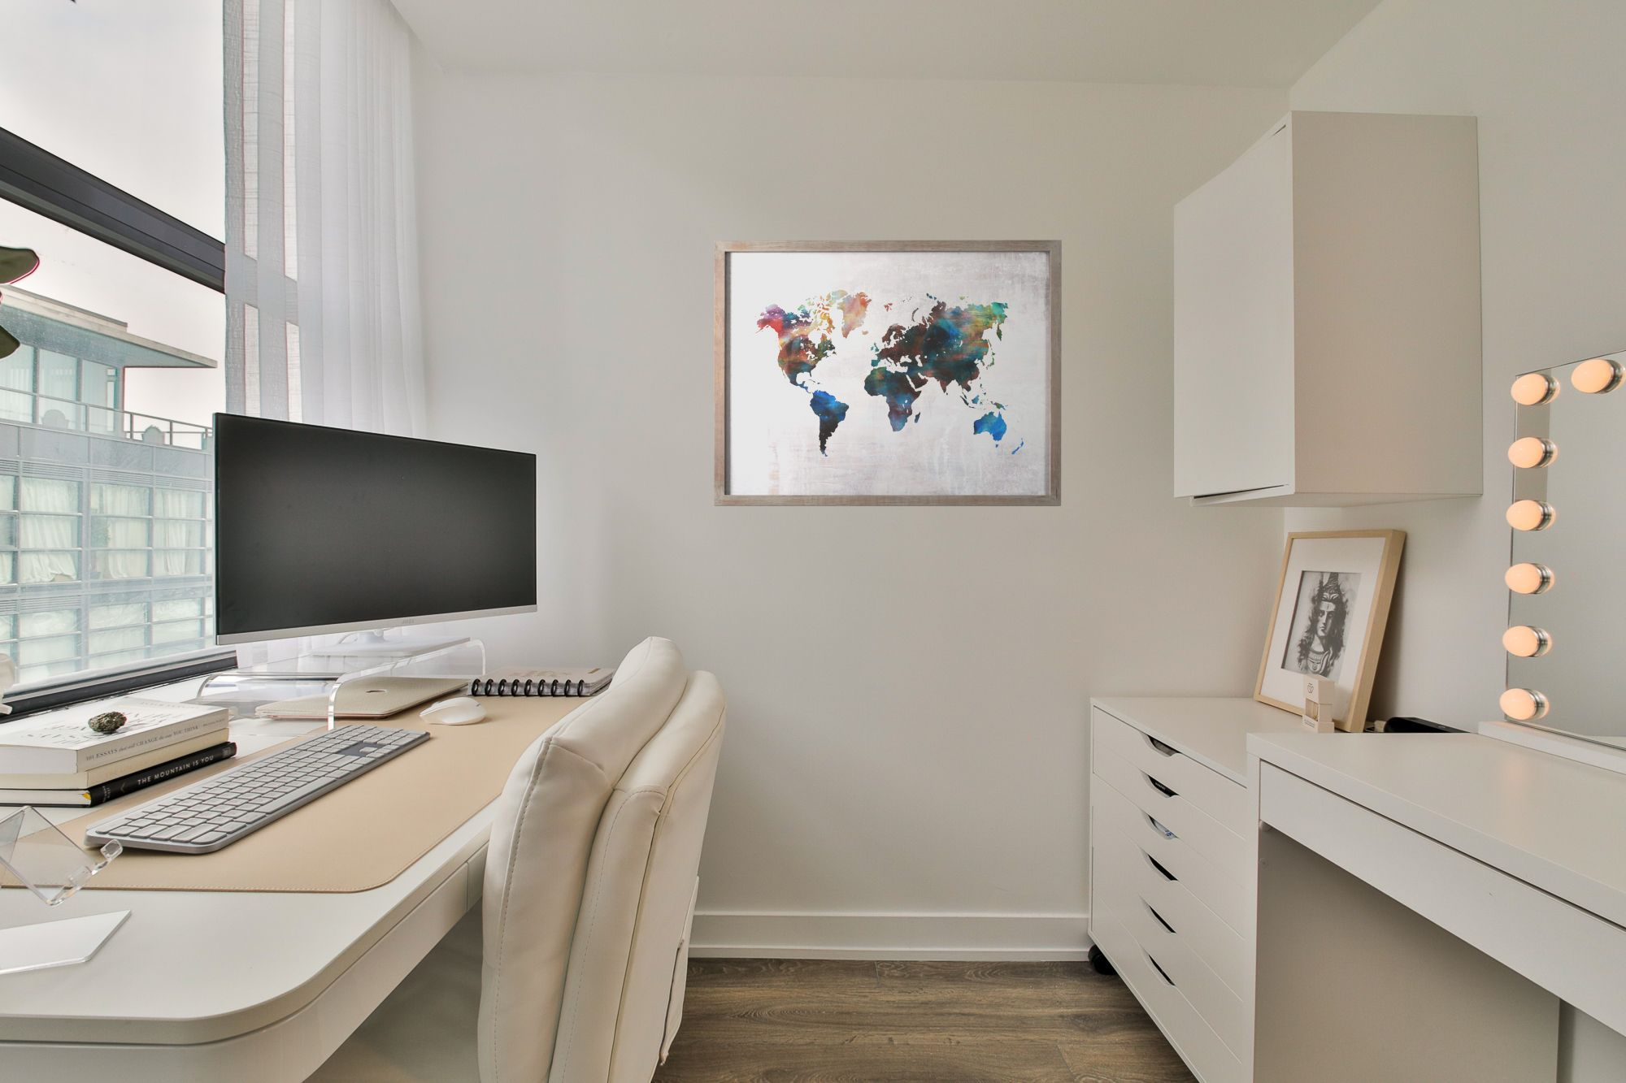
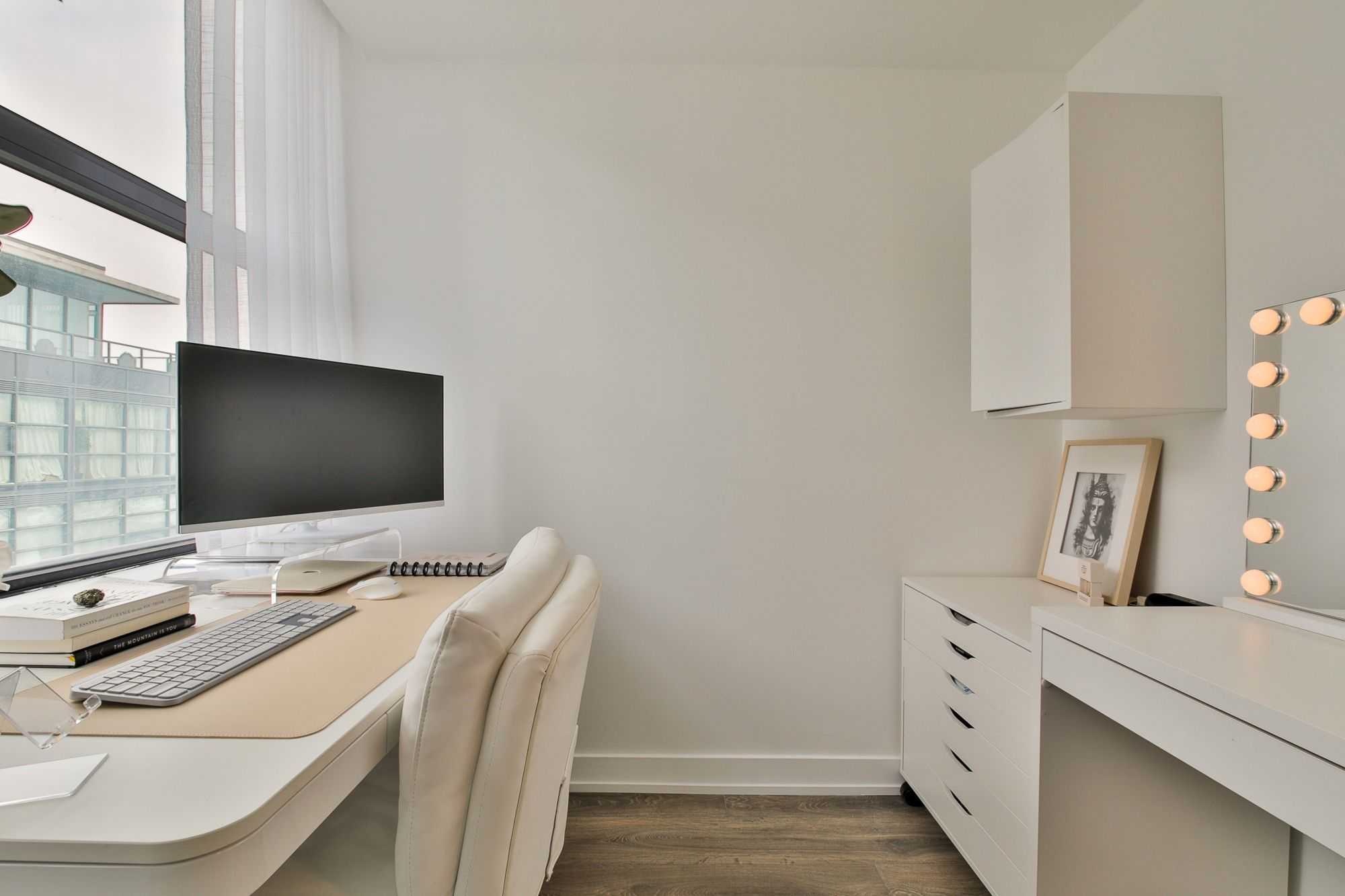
- wall art [713,239,1063,506]
